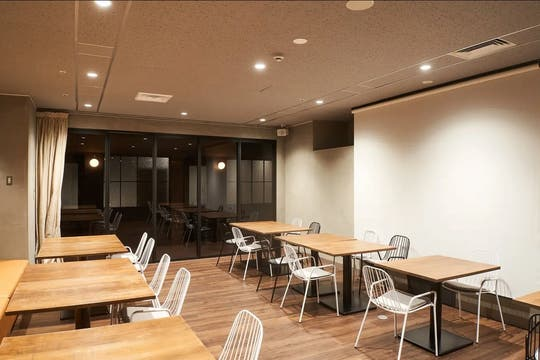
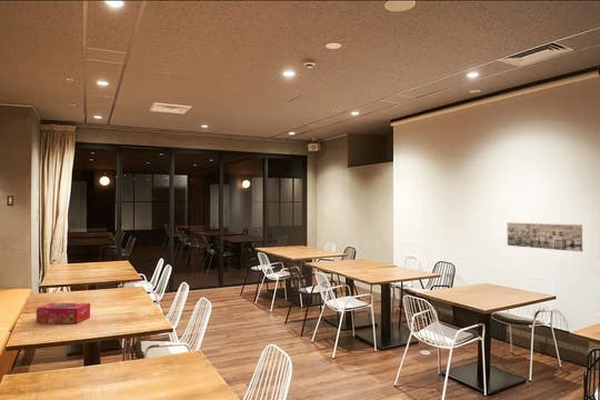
+ tissue box [36,302,91,324]
+ wall art [507,221,583,252]
